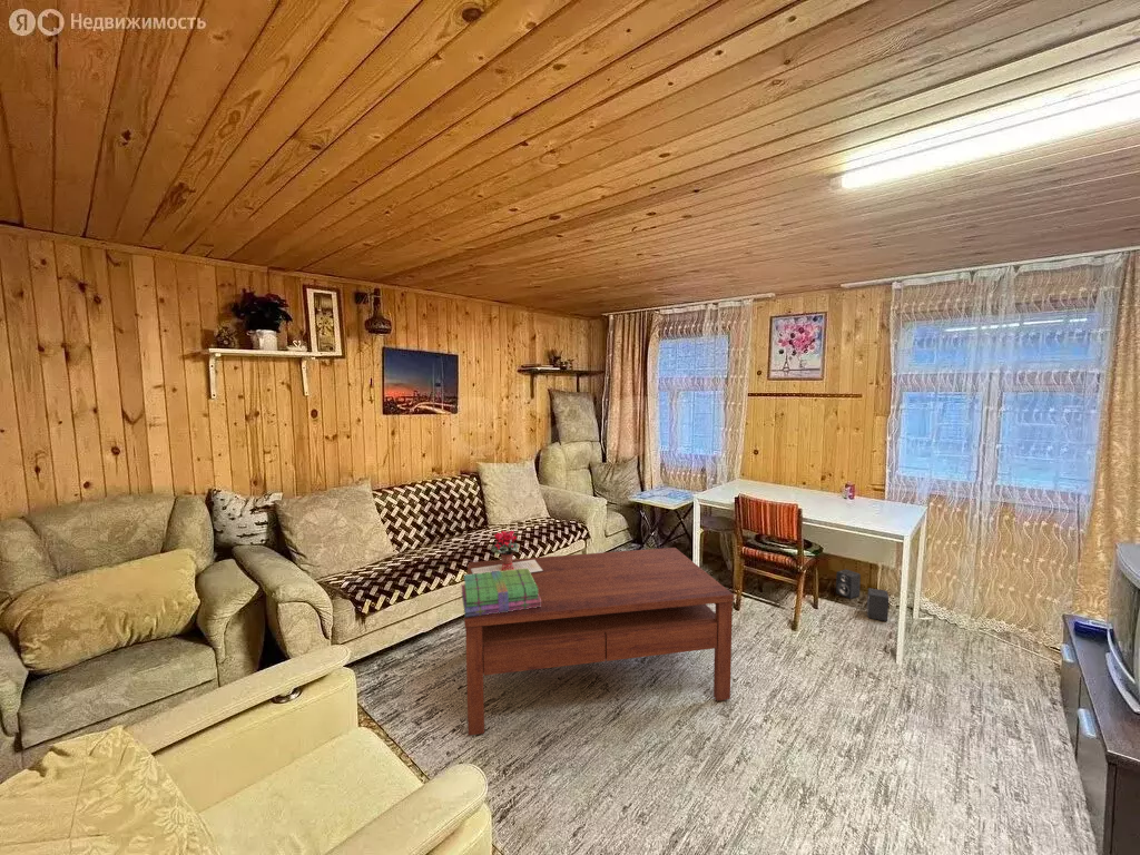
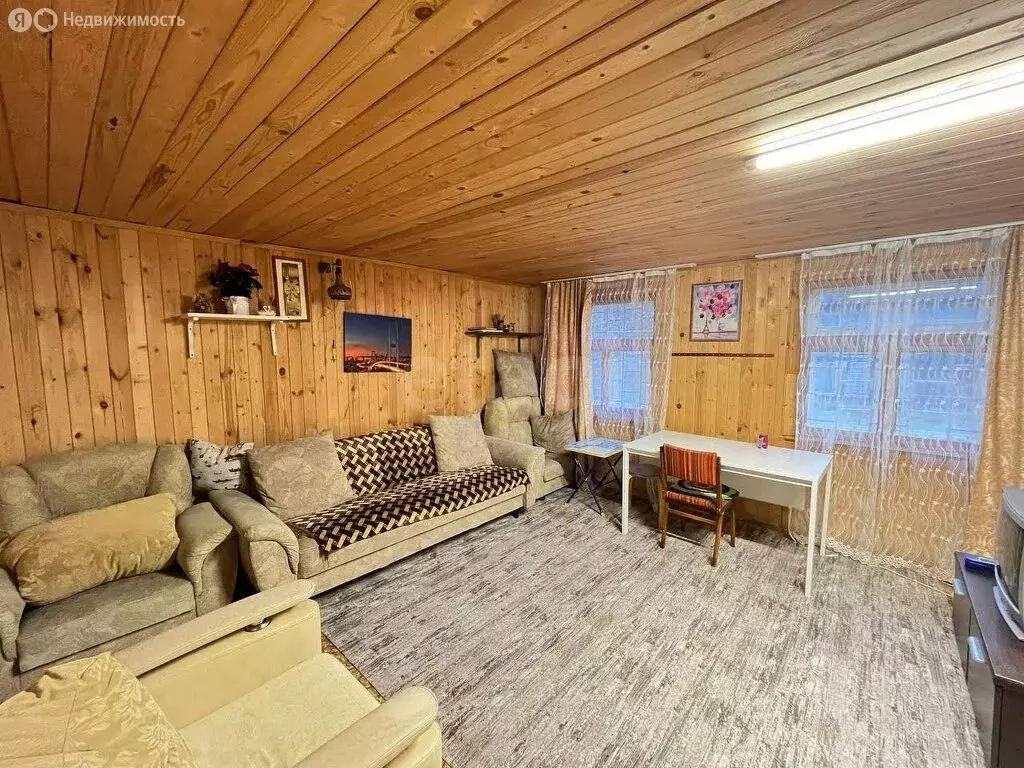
- coffee table [463,547,735,737]
- stack of books [460,568,541,618]
- potted flower [471,530,543,574]
- speaker [835,568,890,622]
